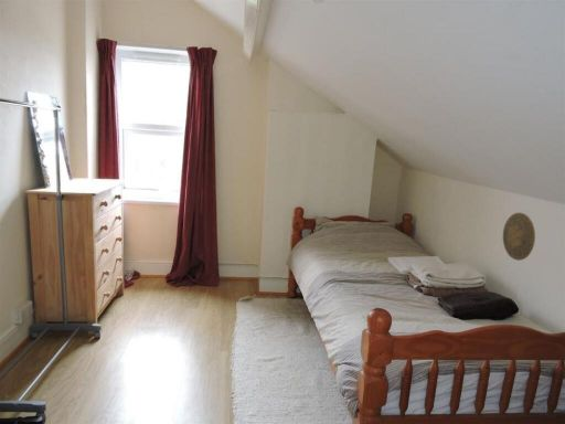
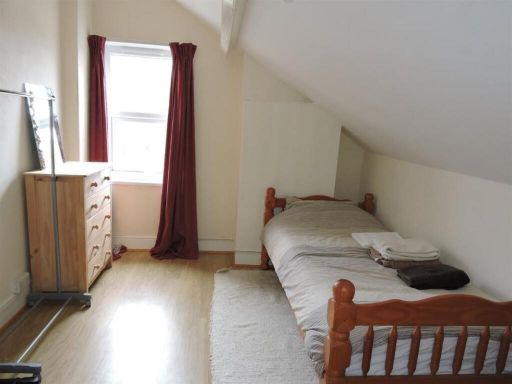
- decorative plate [502,212,536,262]
